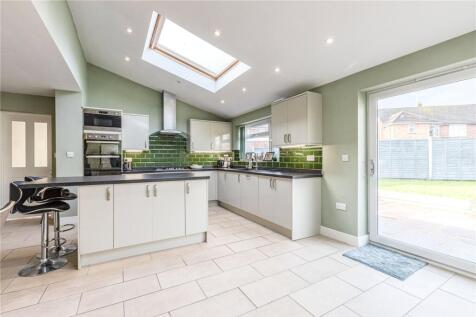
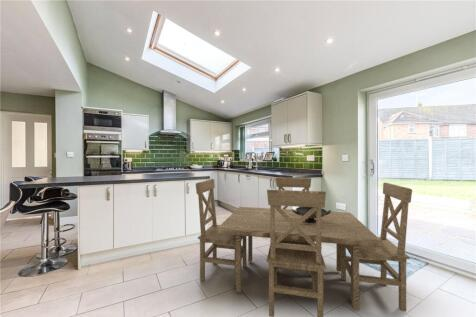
+ dining set [195,176,413,317]
+ decorative bowl [291,207,332,223]
